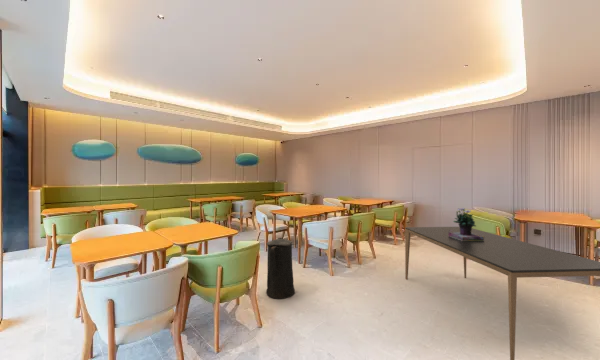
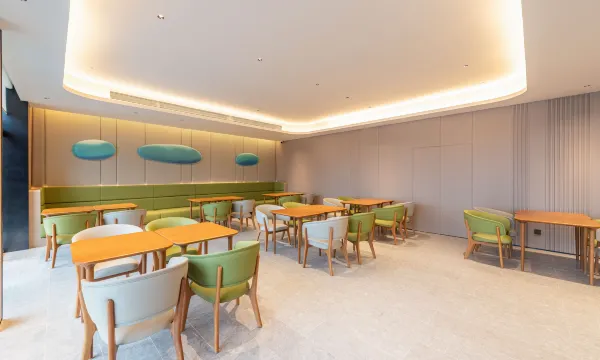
- dining table [404,226,600,360]
- potted flower [449,207,484,241]
- trash can [265,236,296,300]
